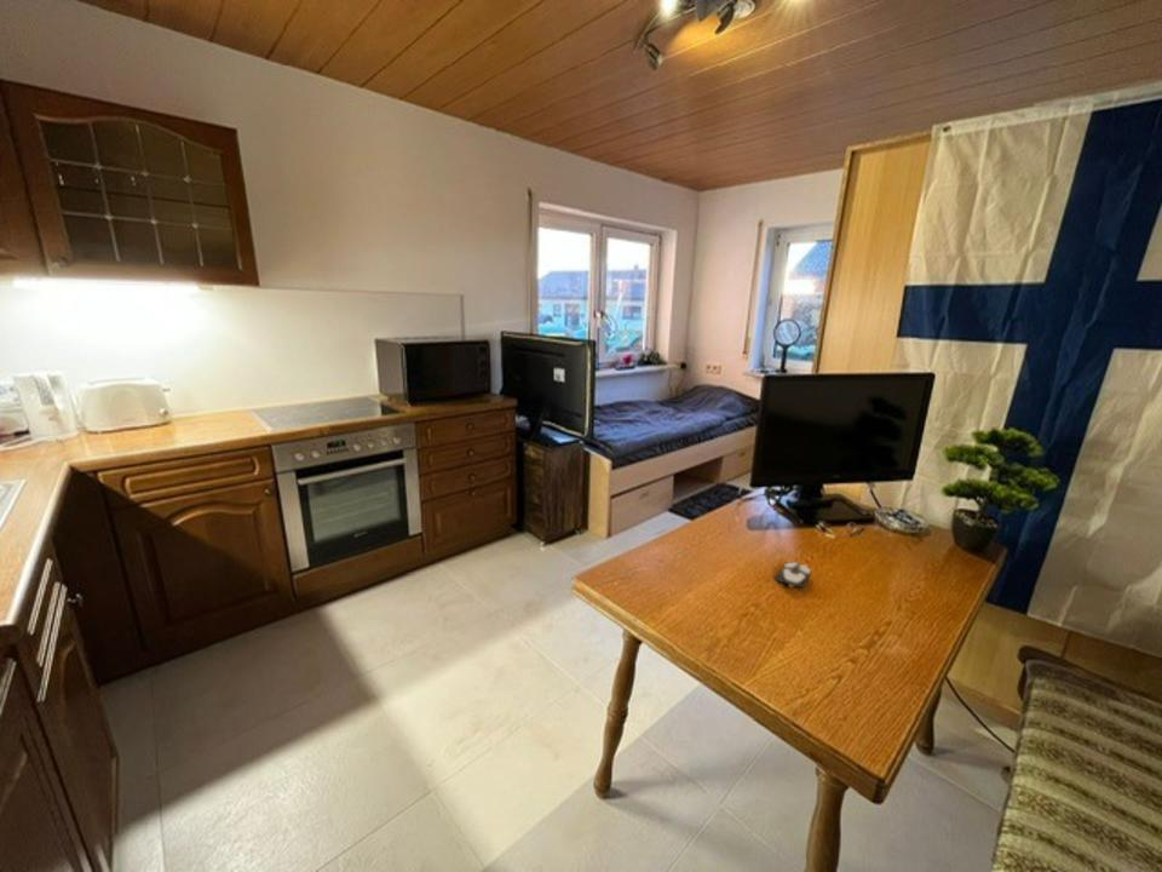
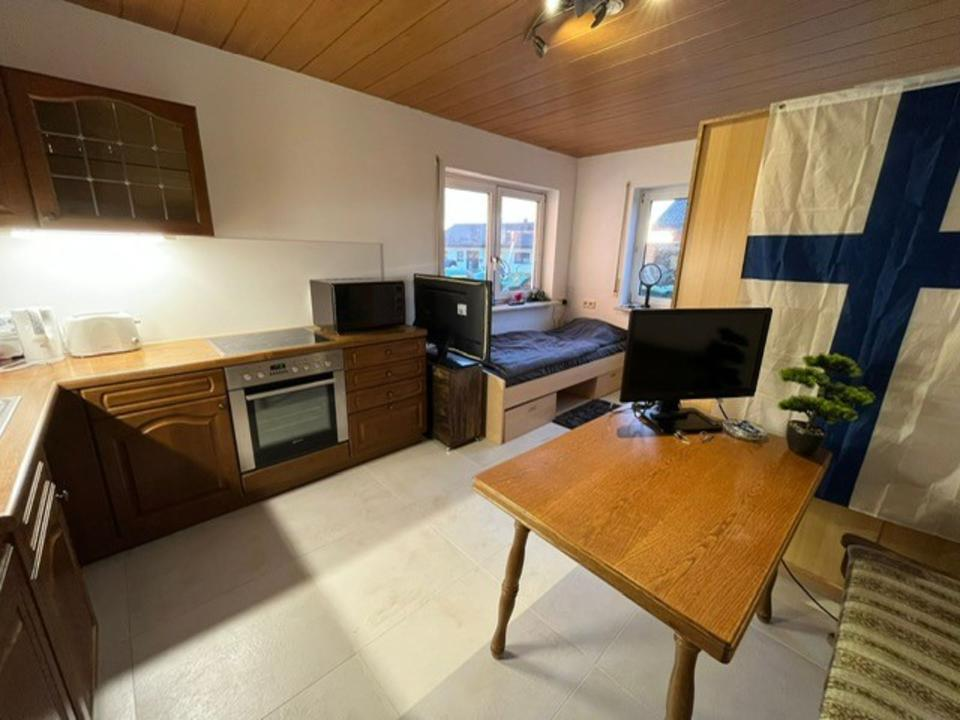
- computer mouse [773,558,812,589]
